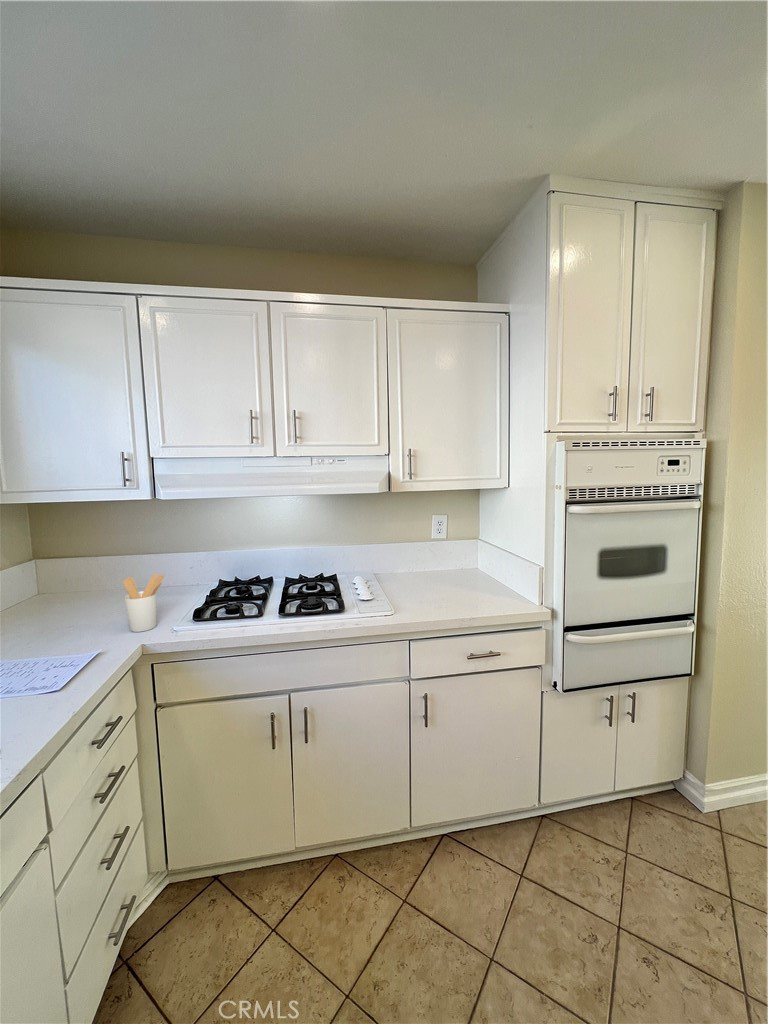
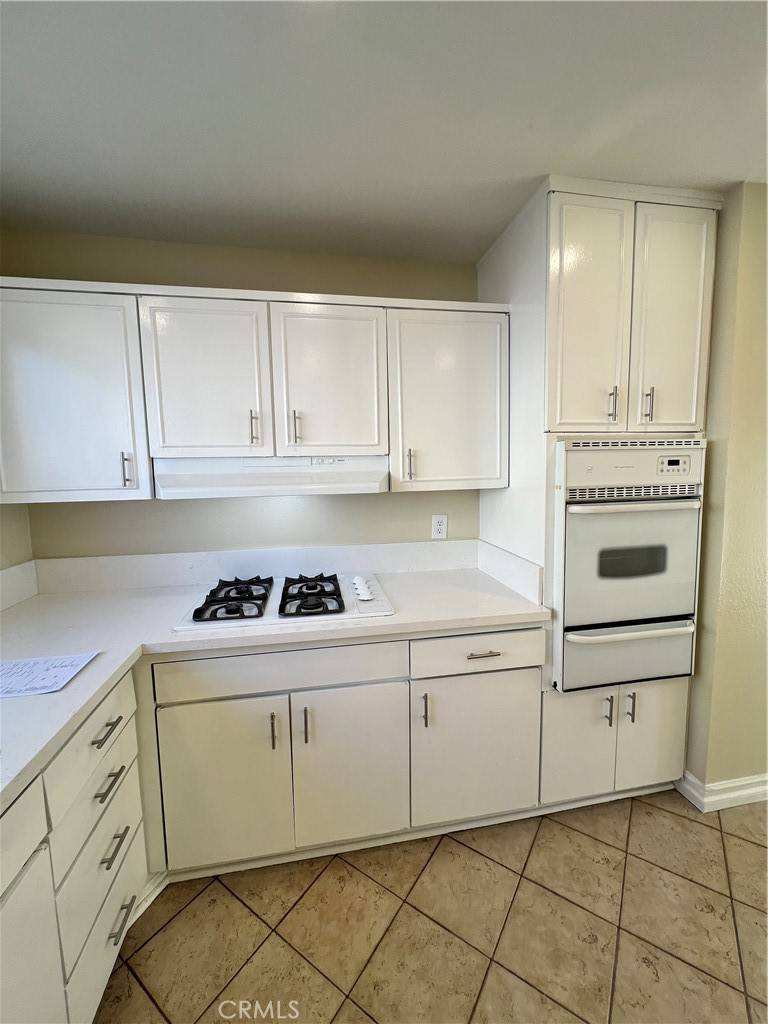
- utensil holder [122,573,166,633]
